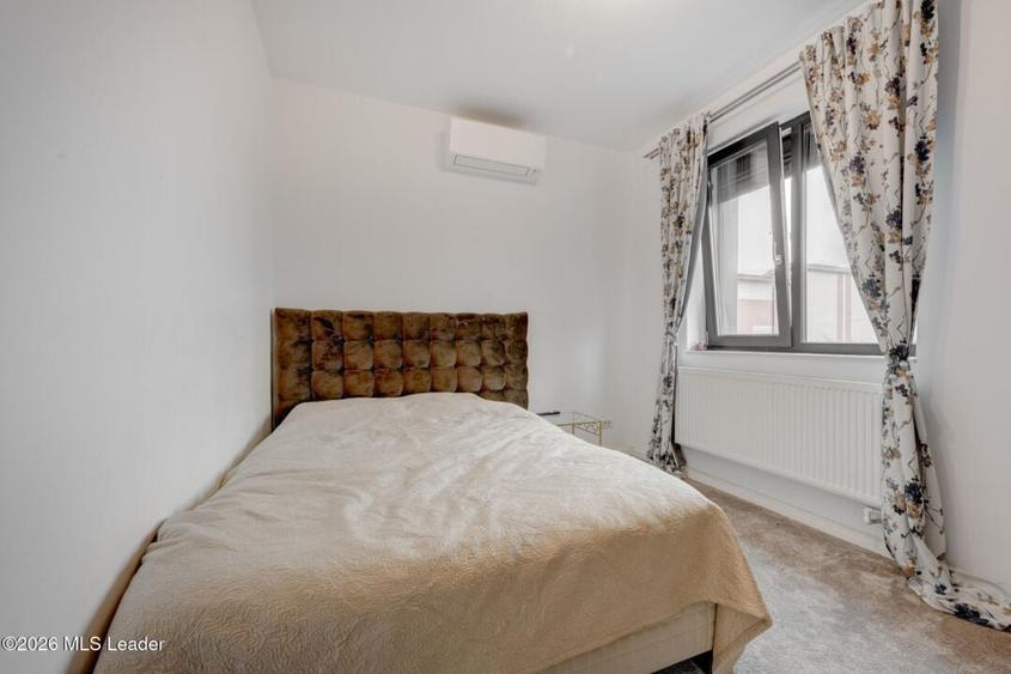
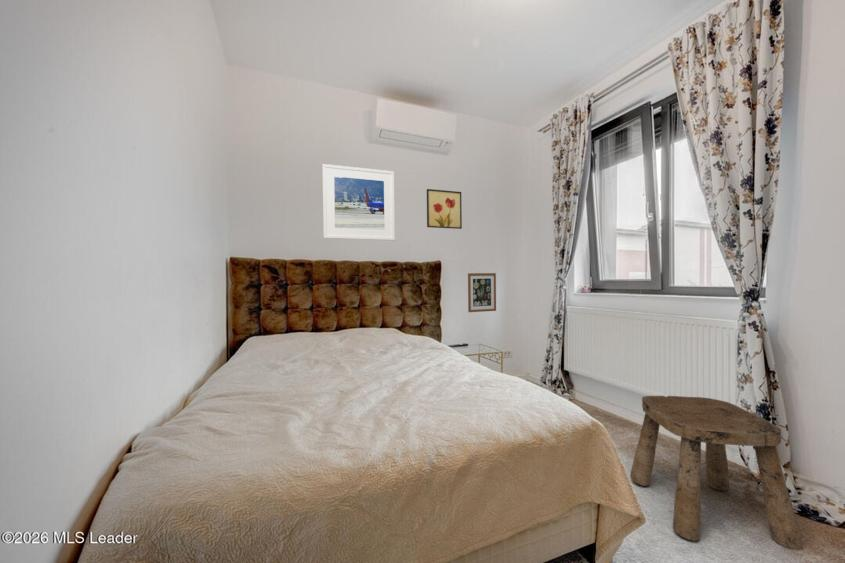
+ stool [629,395,804,550]
+ wall art [426,188,463,230]
+ wall art [467,272,497,313]
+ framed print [321,163,396,241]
